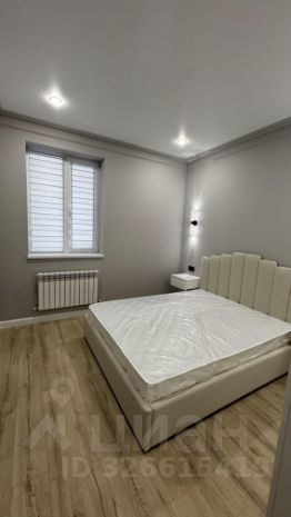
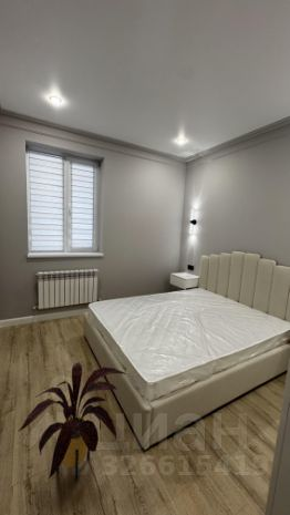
+ house plant [17,361,127,483]
